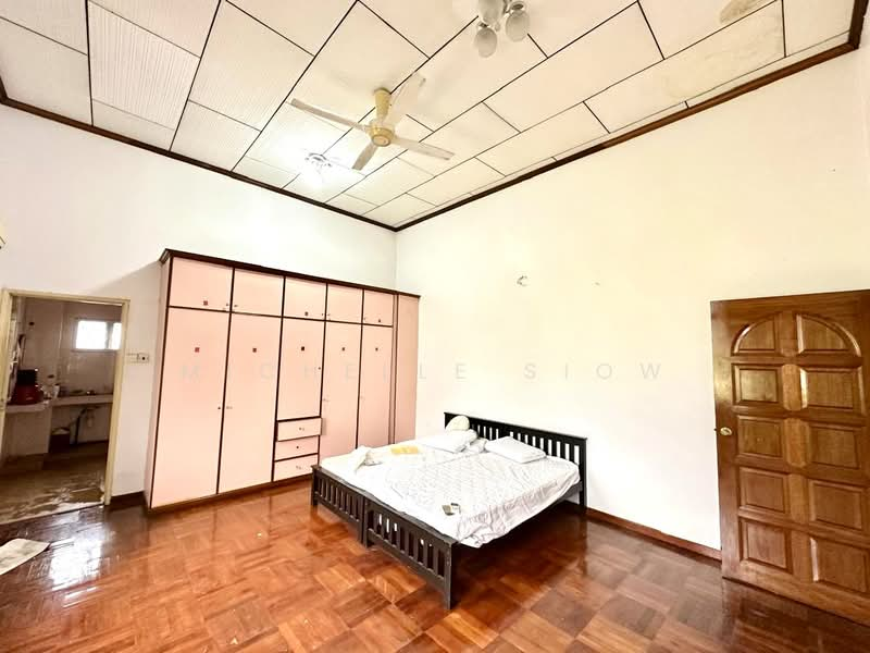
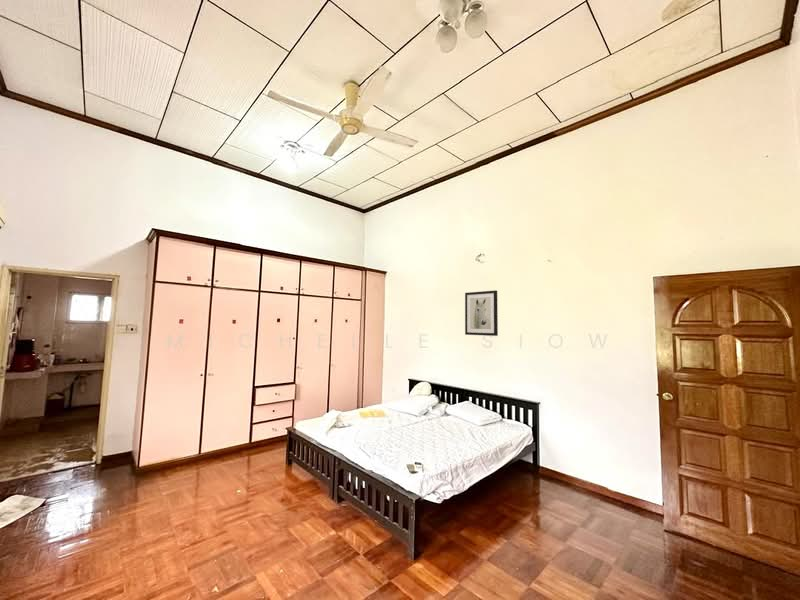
+ wall art [464,290,499,337]
